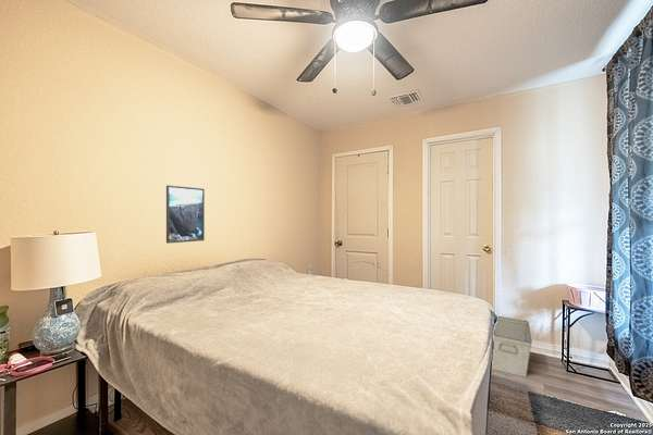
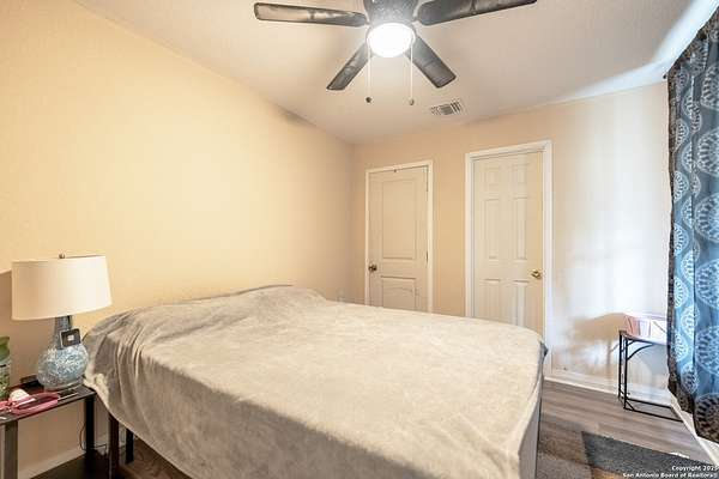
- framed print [165,184,206,245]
- storage bin [491,315,533,377]
